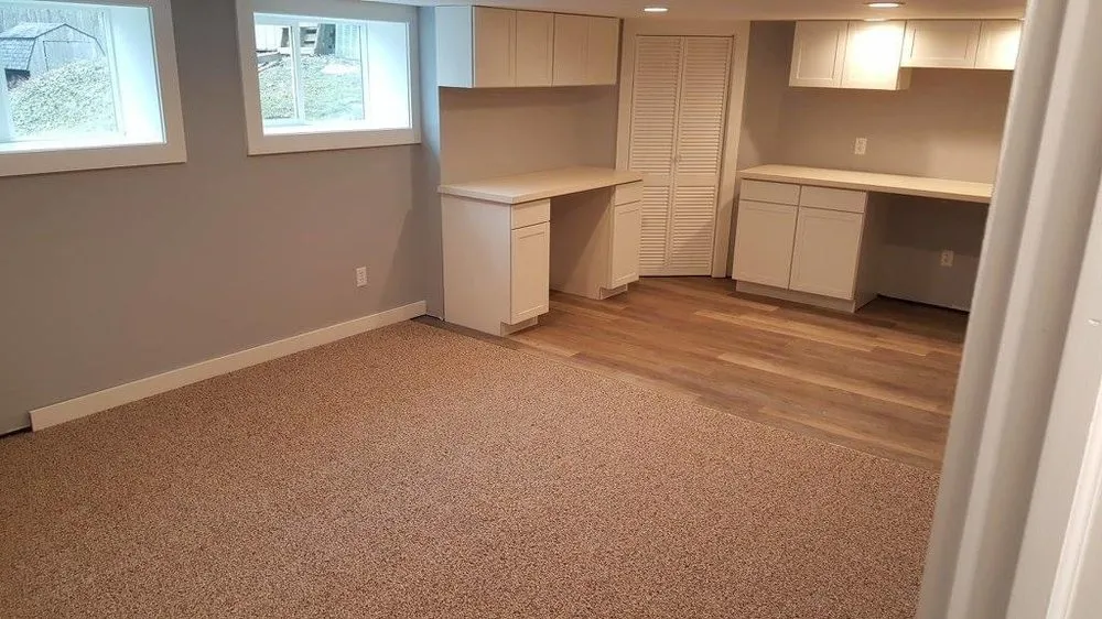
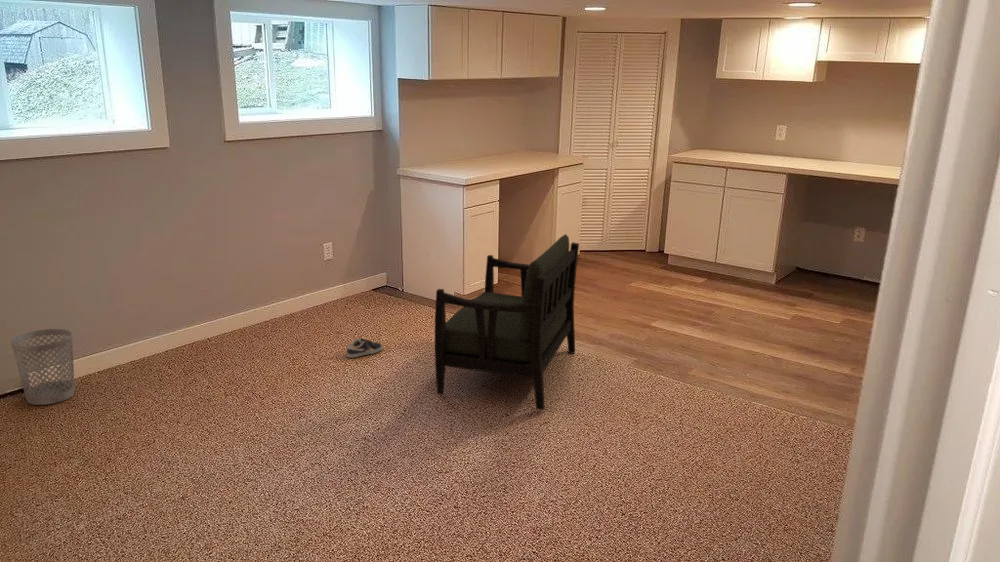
+ wastebasket [10,328,75,406]
+ armchair [434,233,580,411]
+ sneaker [346,337,384,358]
